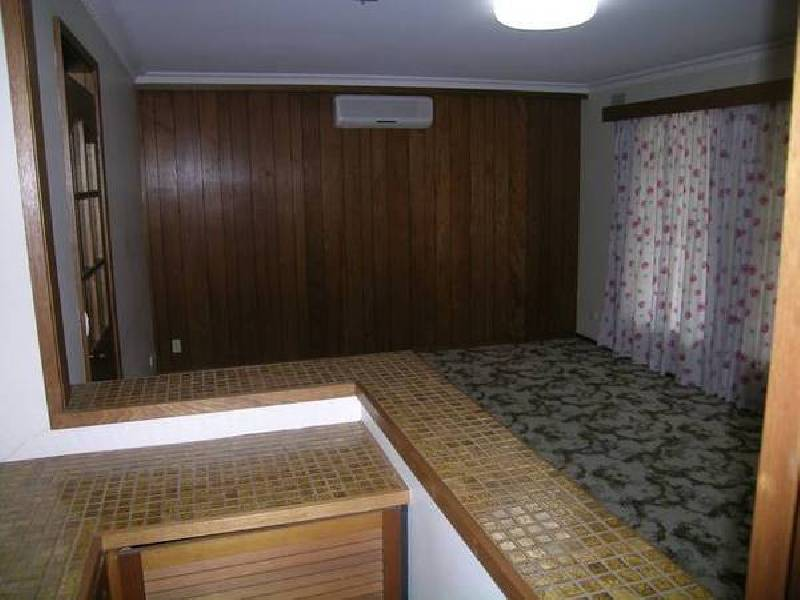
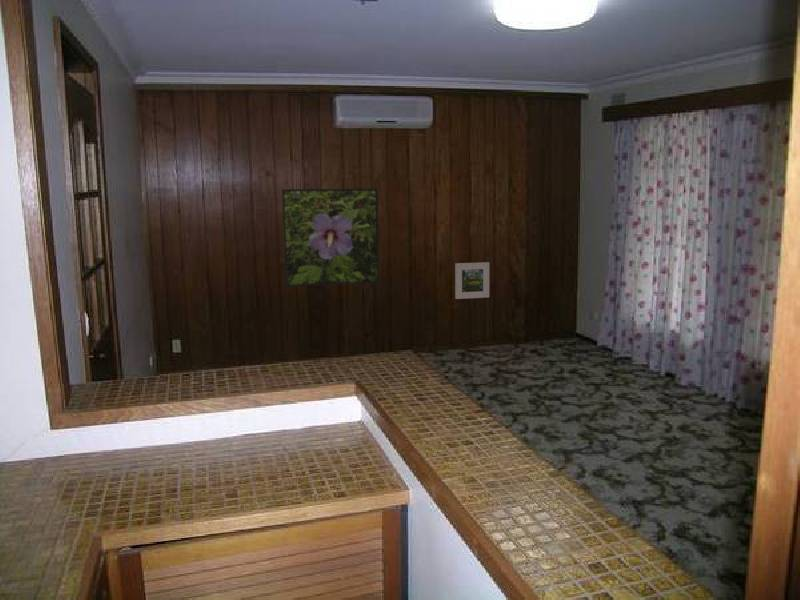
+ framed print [454,261,490,300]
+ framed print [281,188,380,288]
